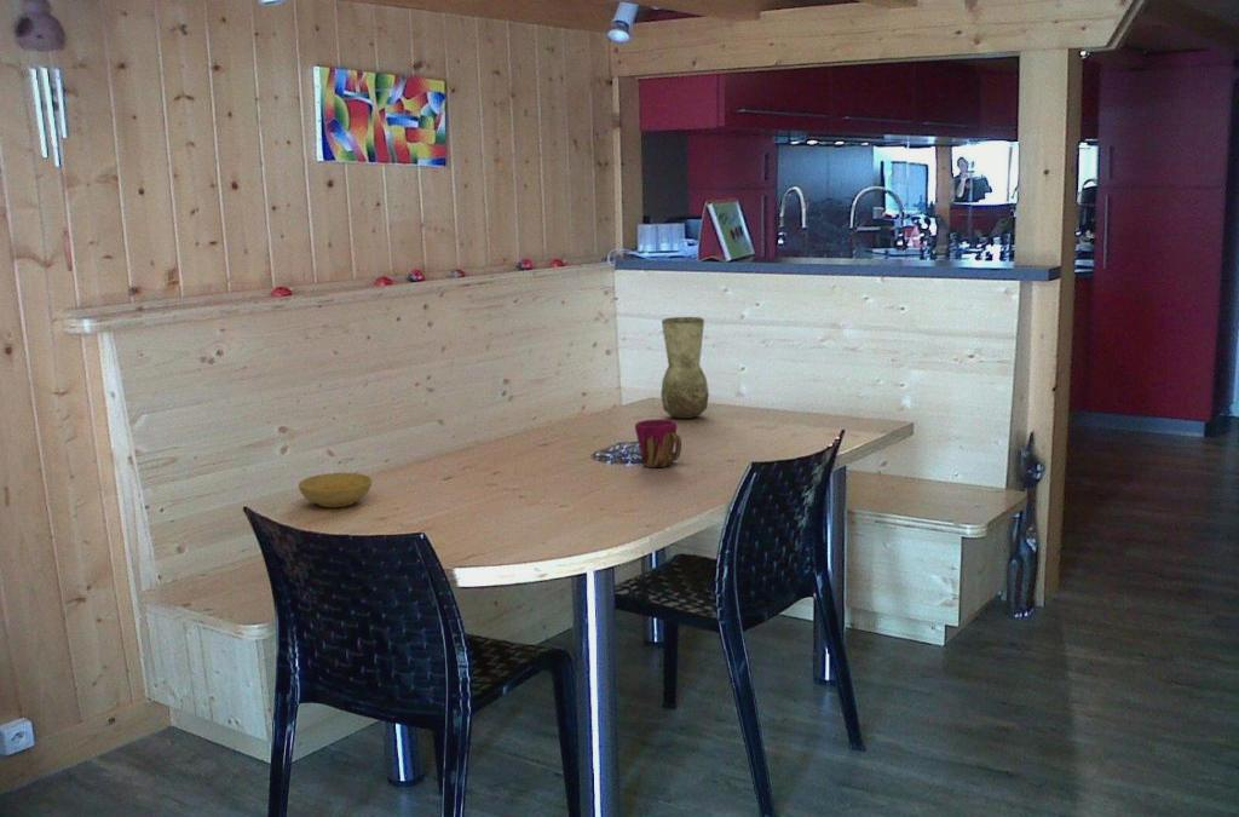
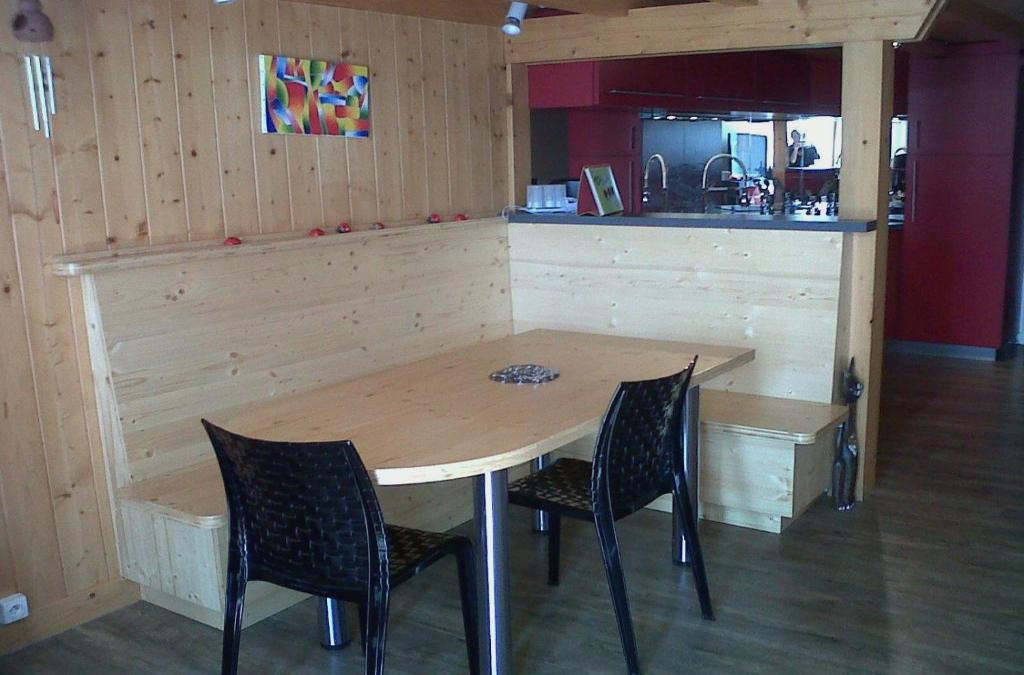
- bowl [298,472,373,508]
- cup [634,419,682,468]
- vase [659,316,710,420]
